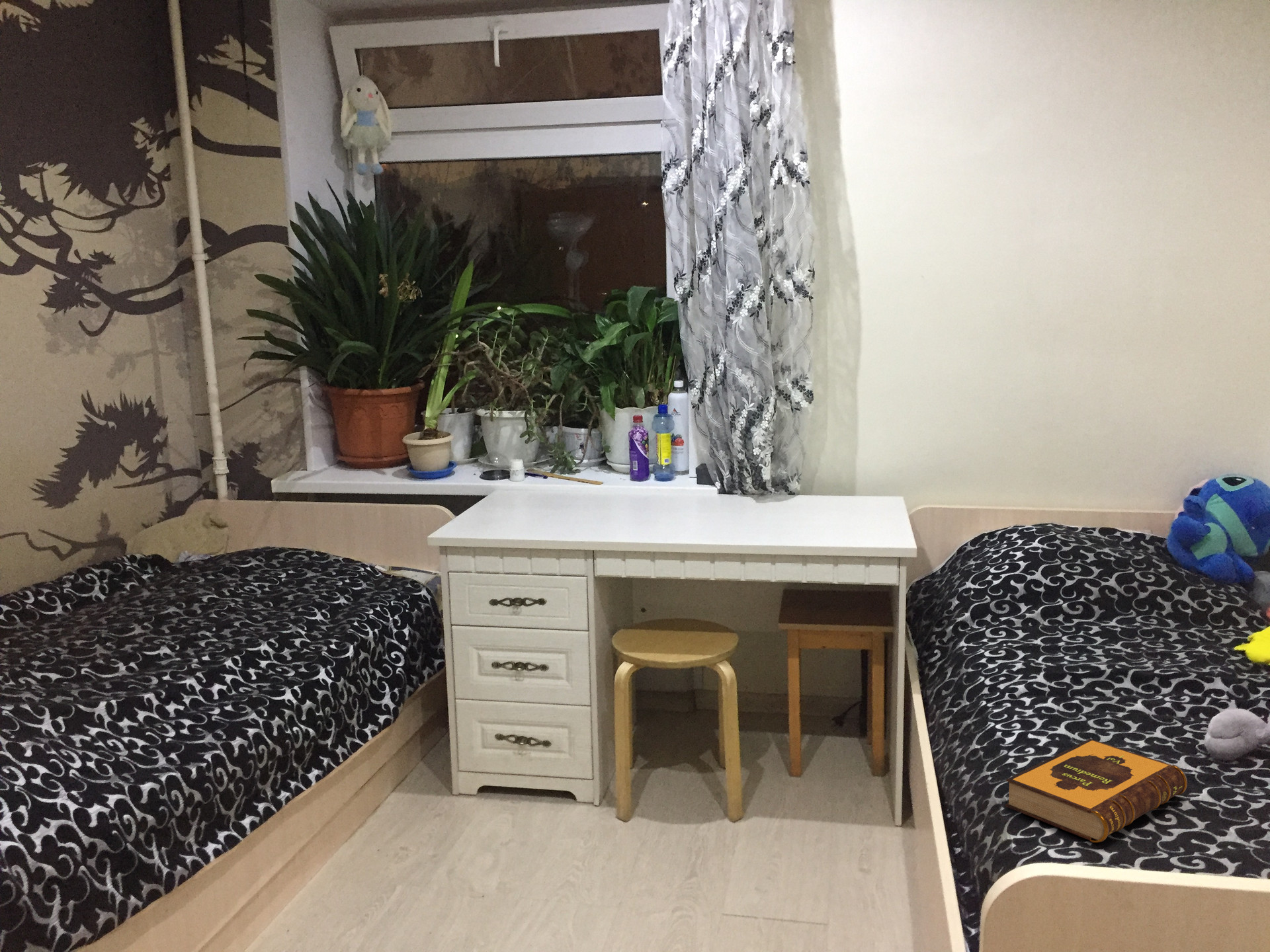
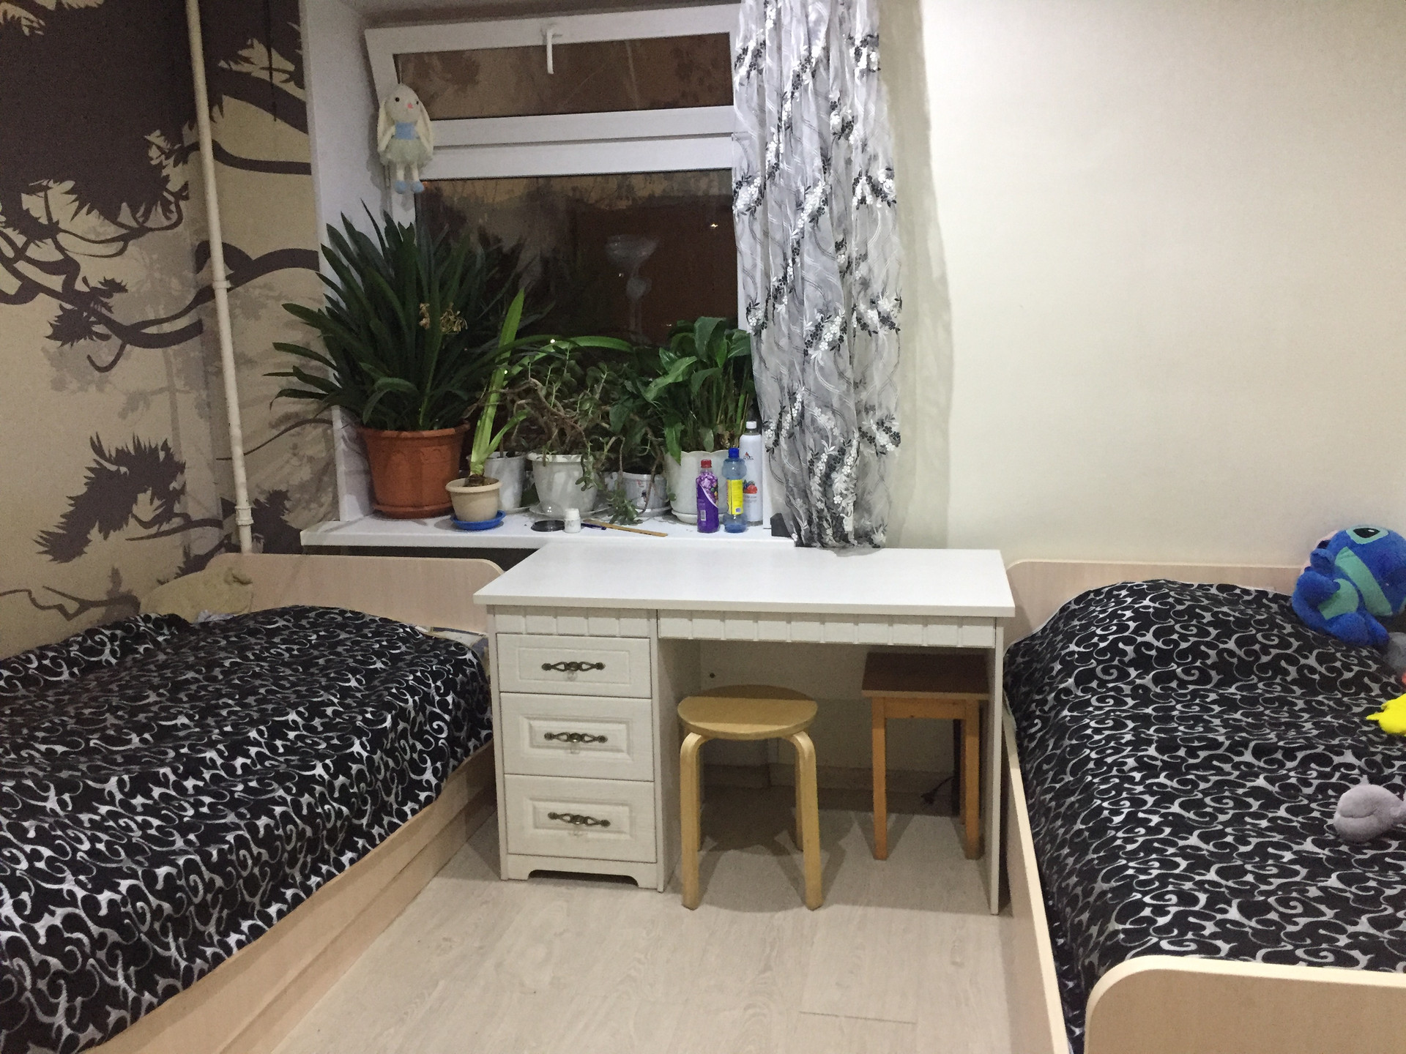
- hardback book [1005,738,1188,843]
